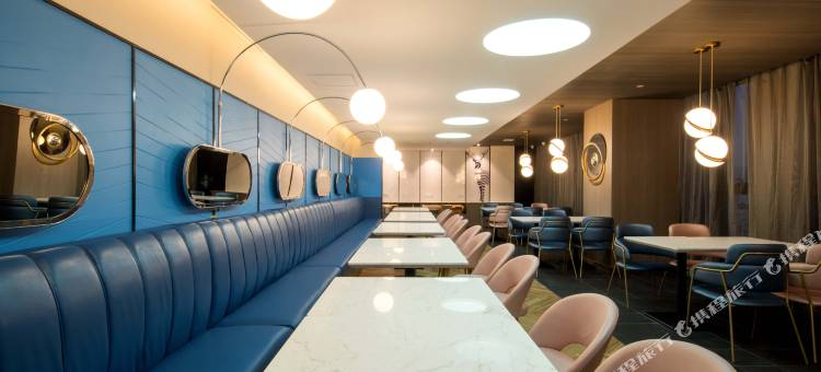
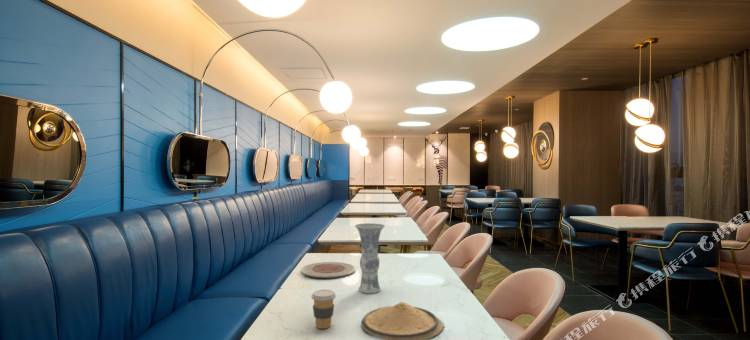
+ plate [300,261,357,279]
+ vase [354,222,386,294]
+ plate [361,301,445,340]
+ coffee cup [310,289,337,330]
